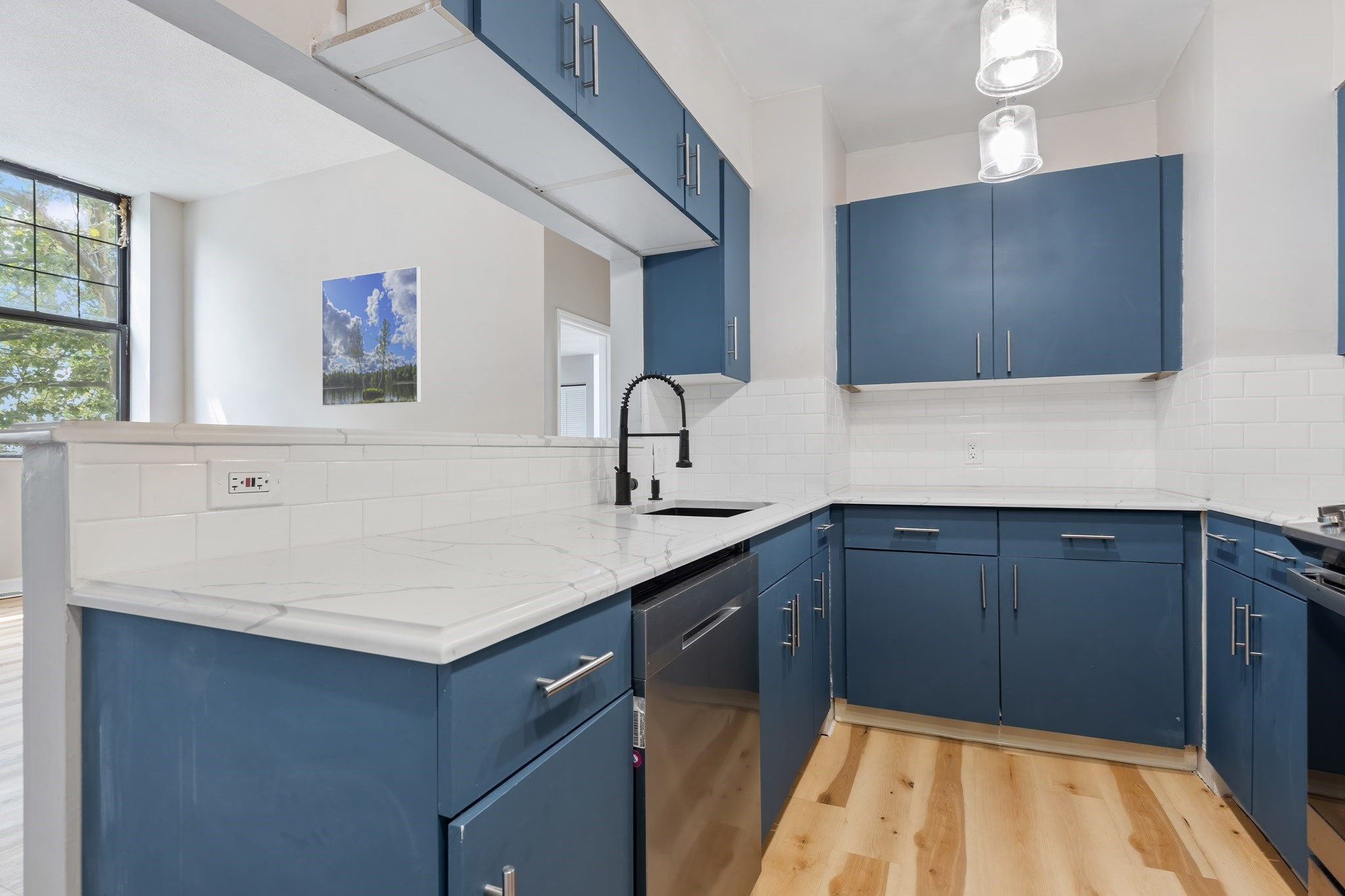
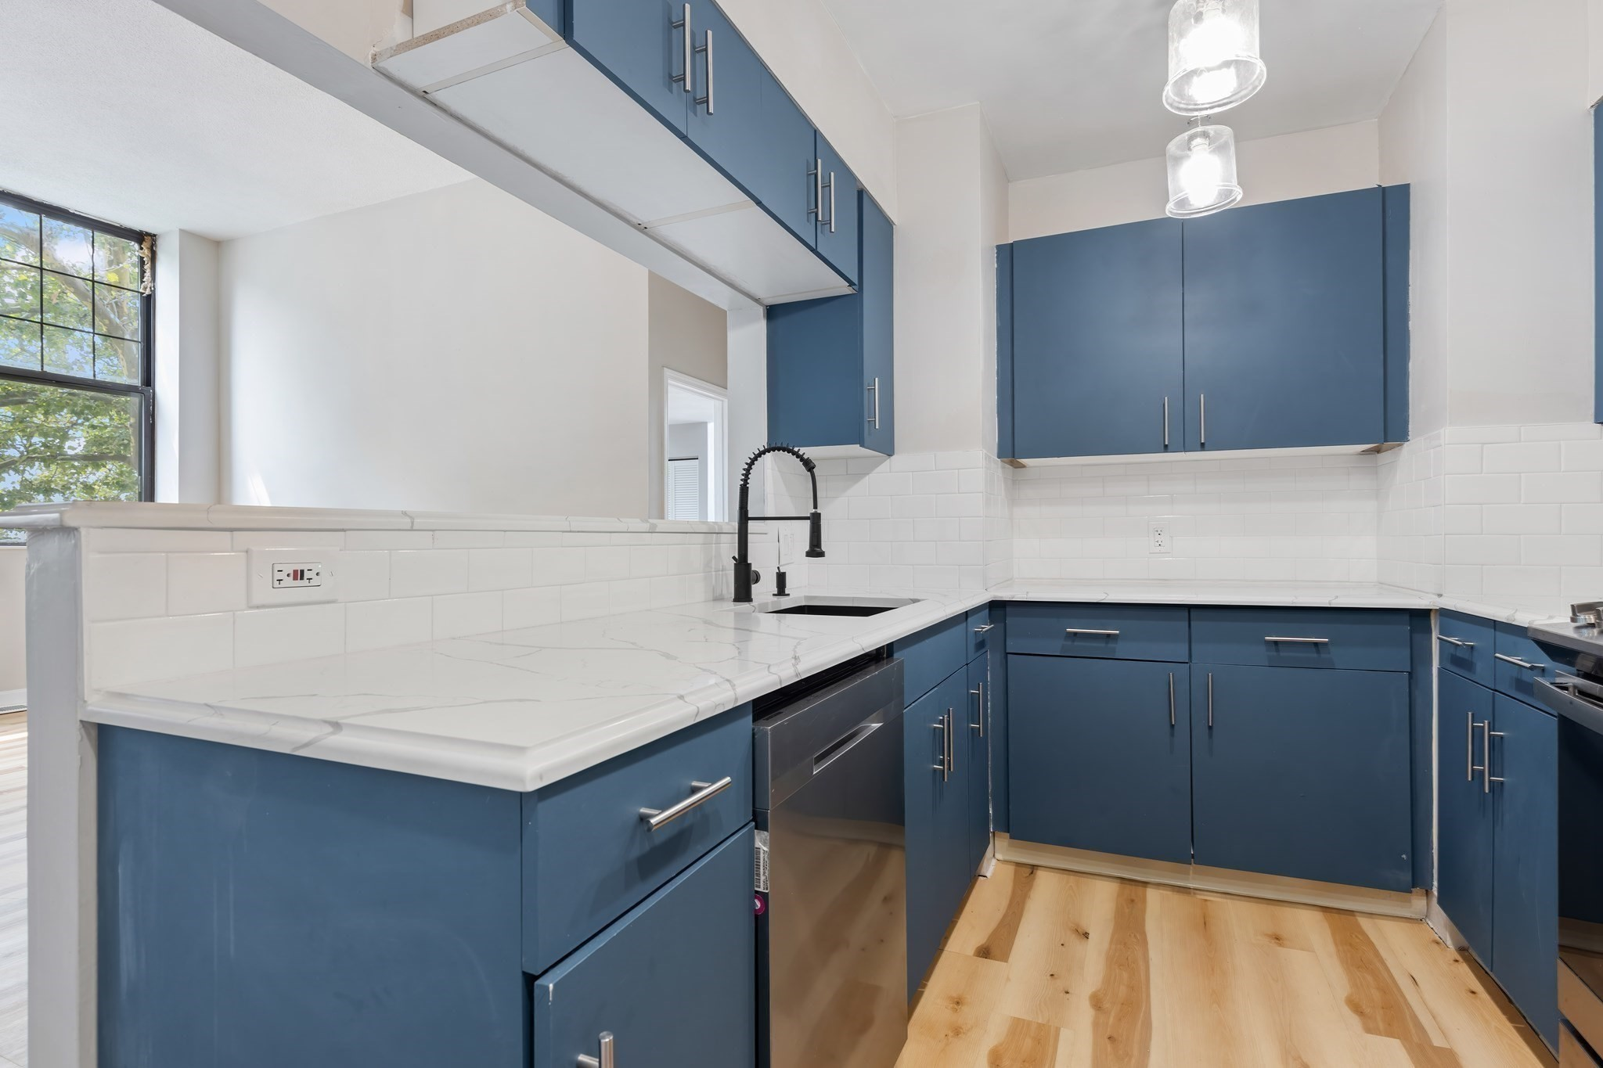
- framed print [321,266,422,407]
